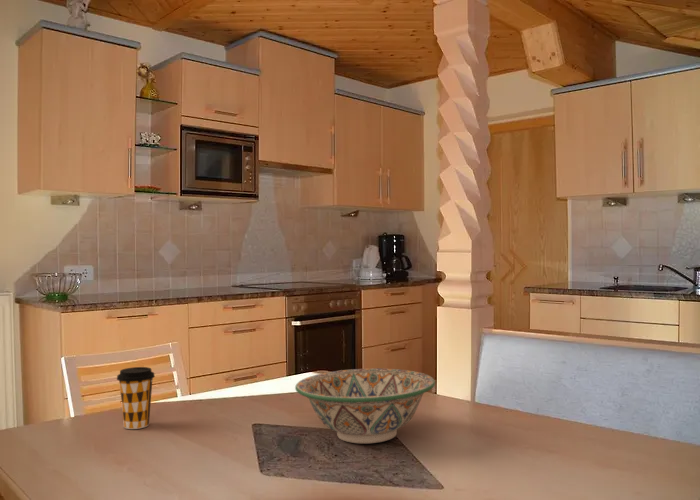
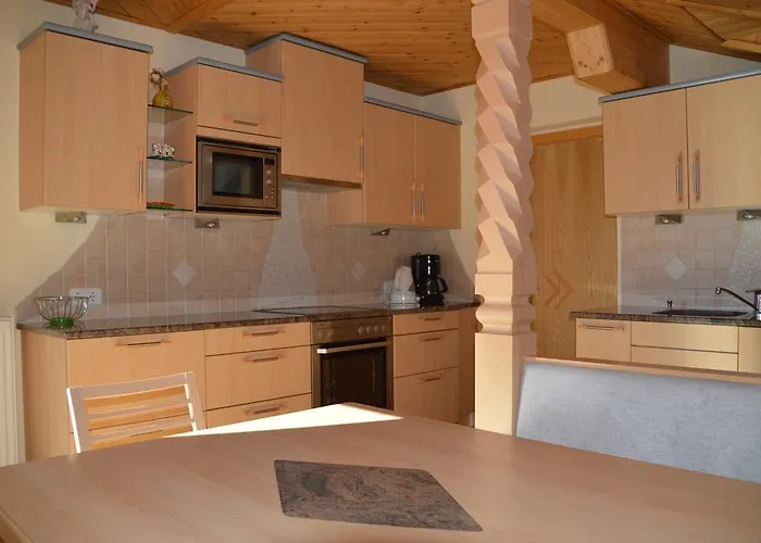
- decorative bowl [294,368,436,444]
- coffee cup [116,366,156,430]
